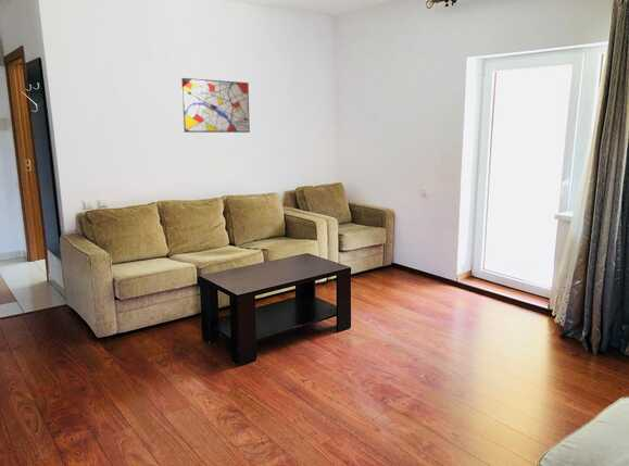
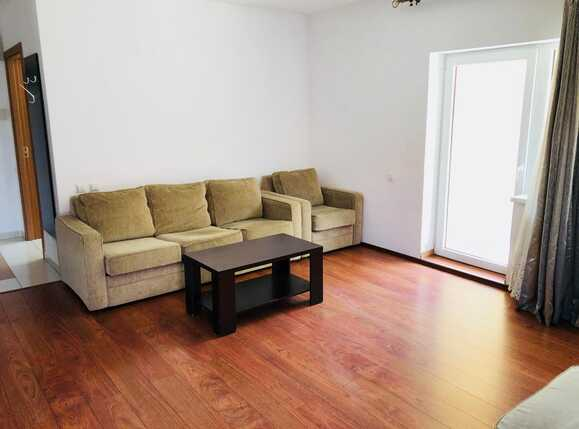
- wall art [180,77,251,134]
